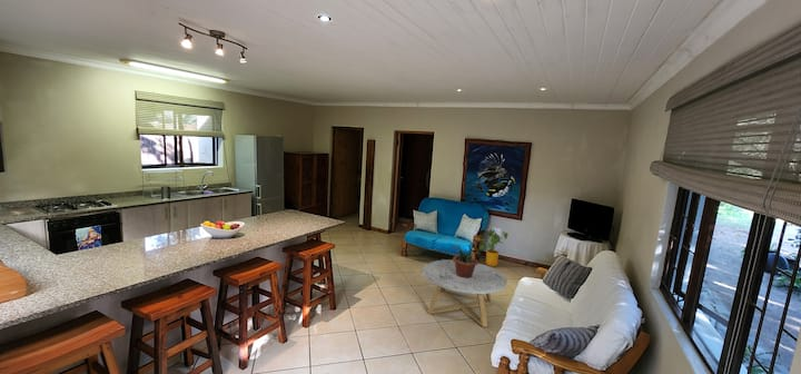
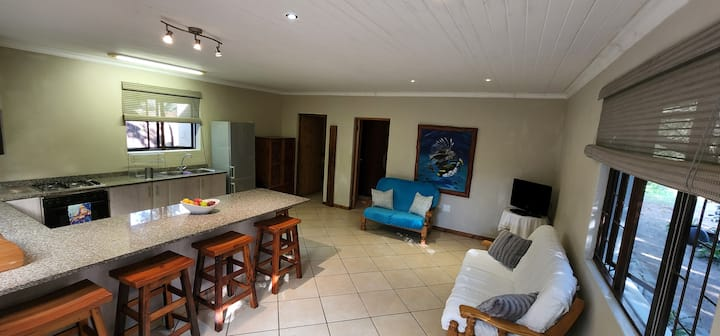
- potted plant [451,244,482,278]
- coffee table [423,258,508,328]
- house plant [478,228,510,267]
